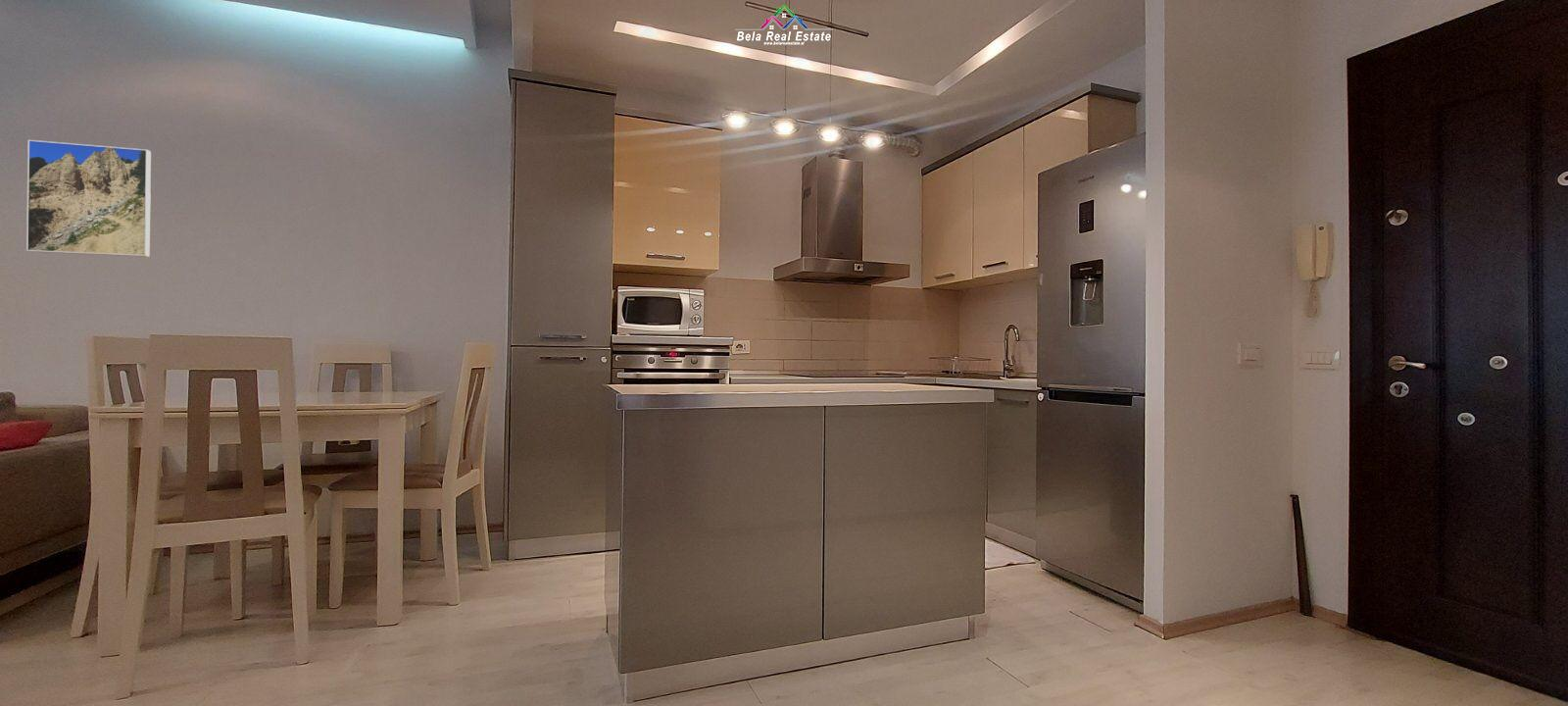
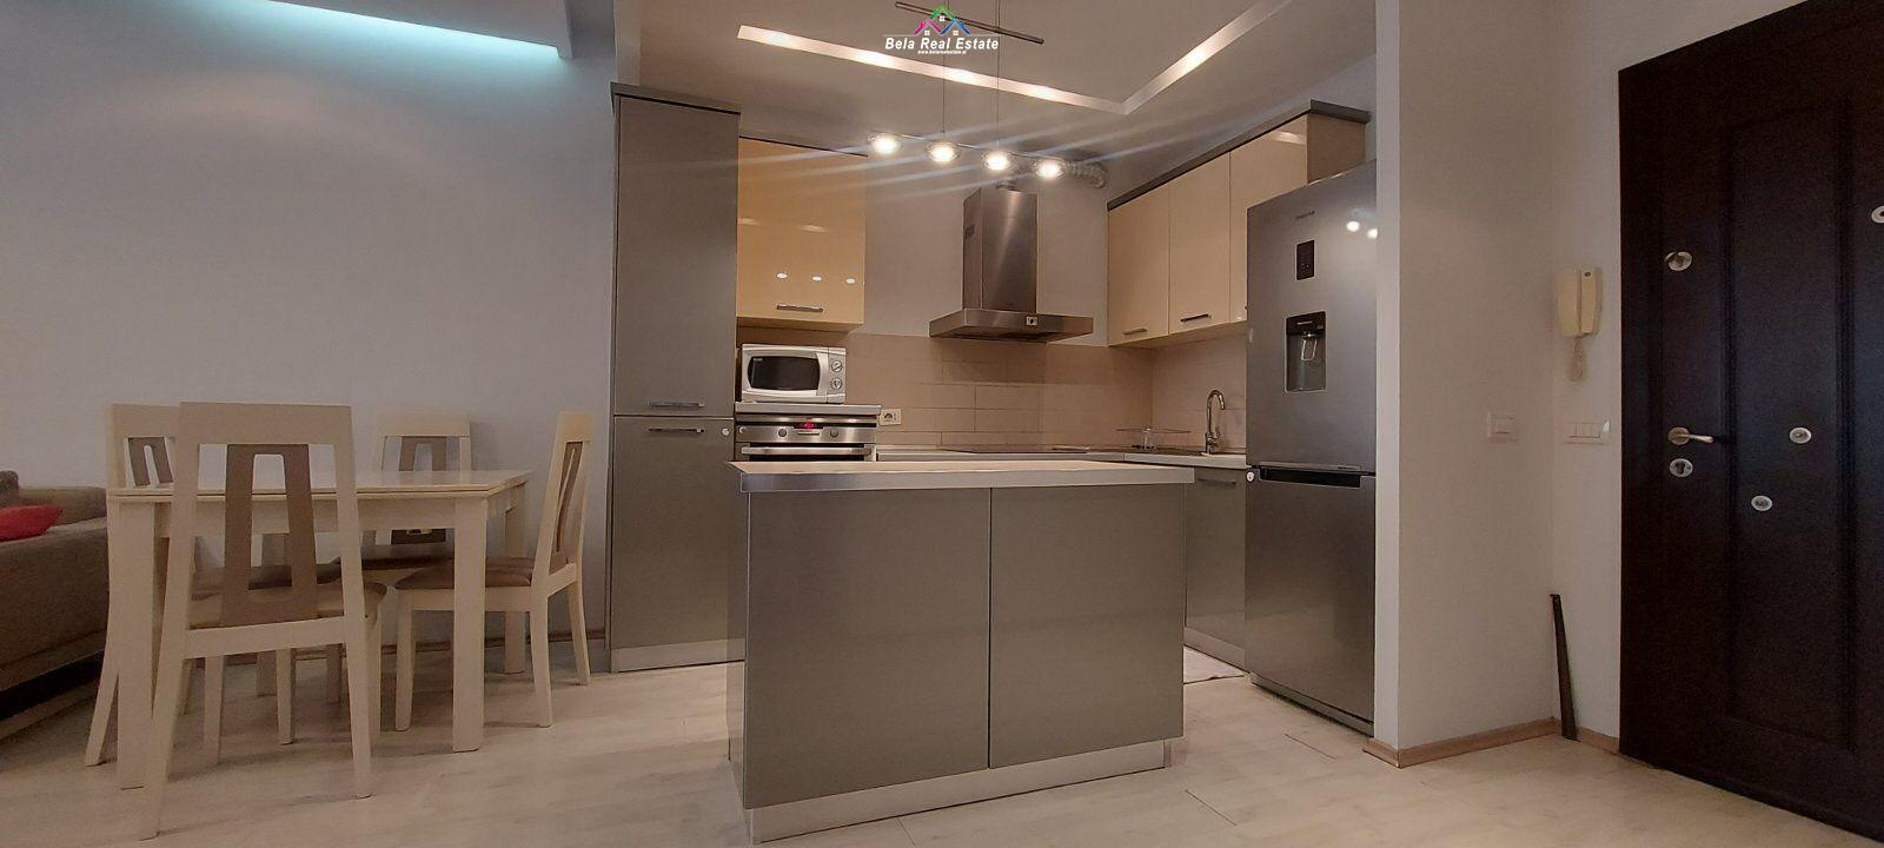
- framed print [25,139,152,258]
